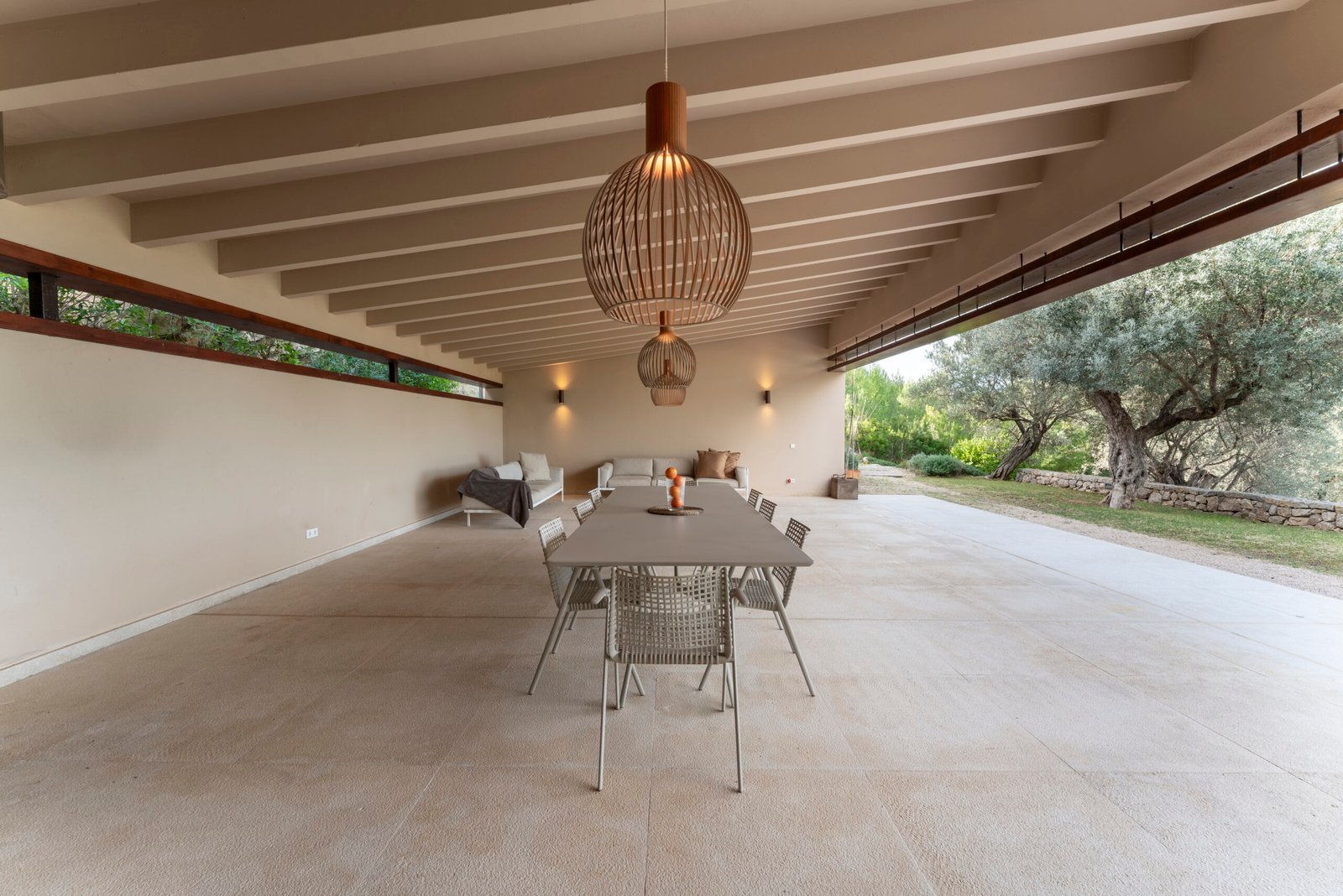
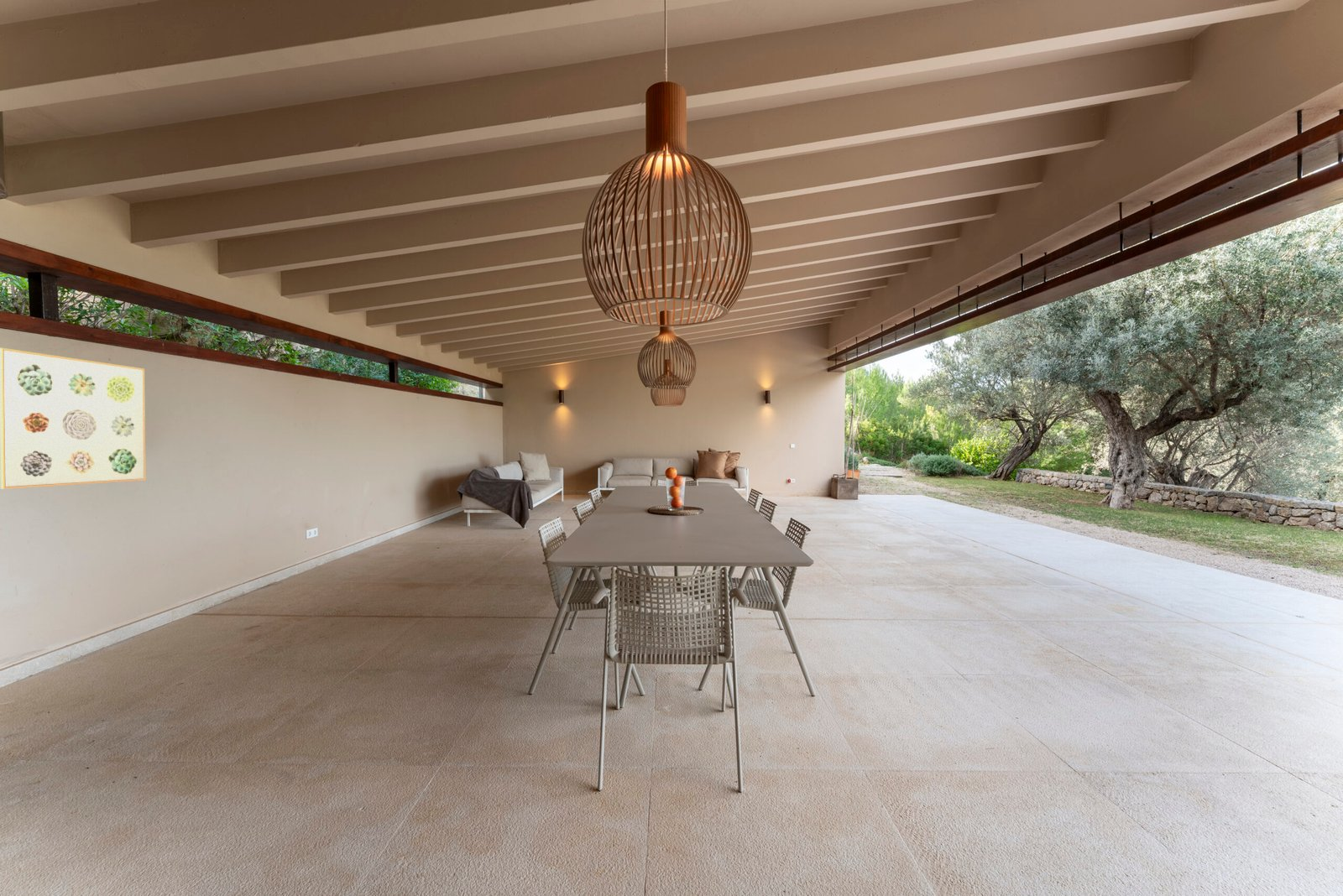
+ wall art [0,347,146,490]
